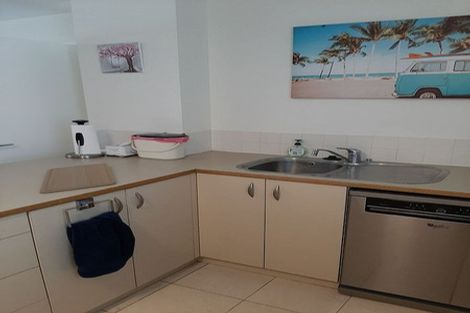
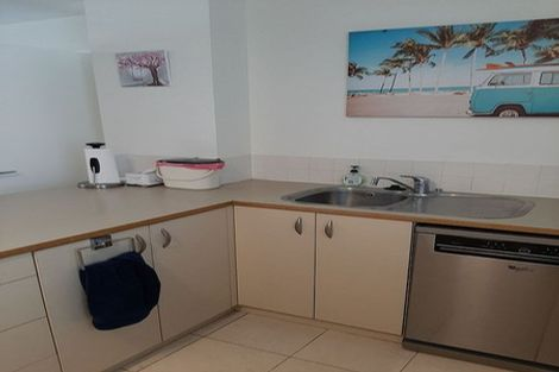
- chopping board [39,162,117,195]
